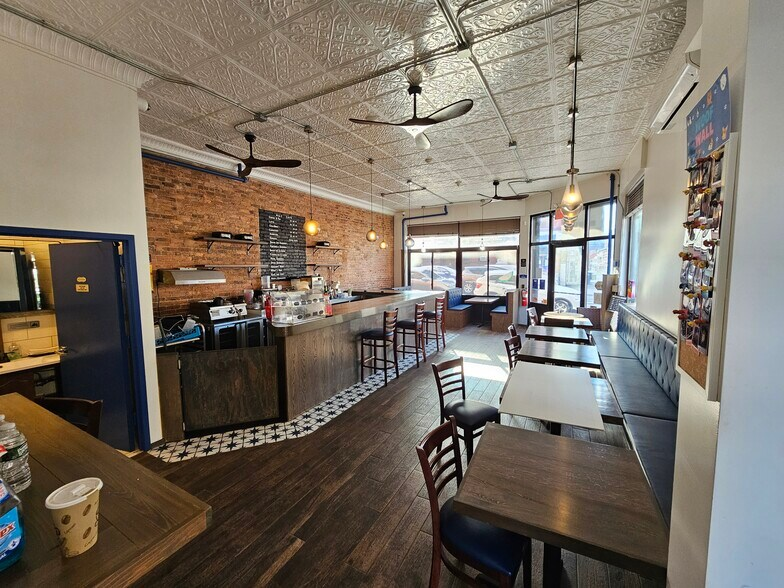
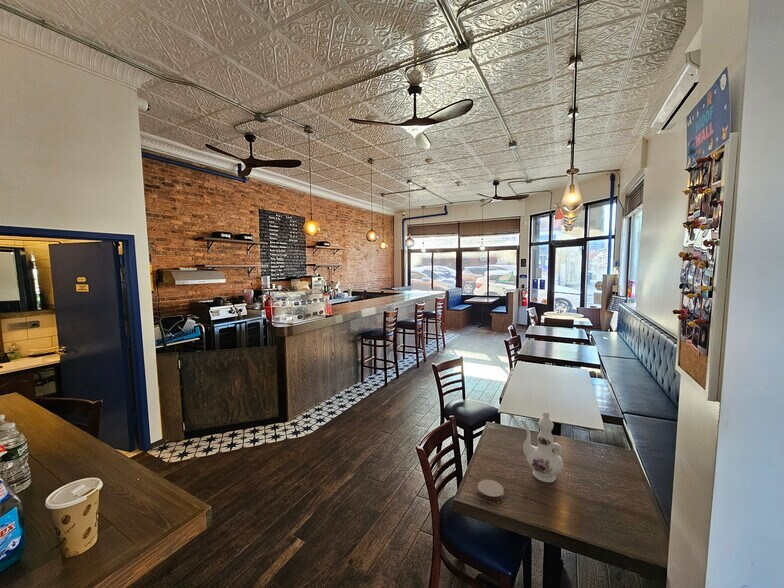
+ coaster [477,479,505,501]
+ chinaware [519,410,564,483]
